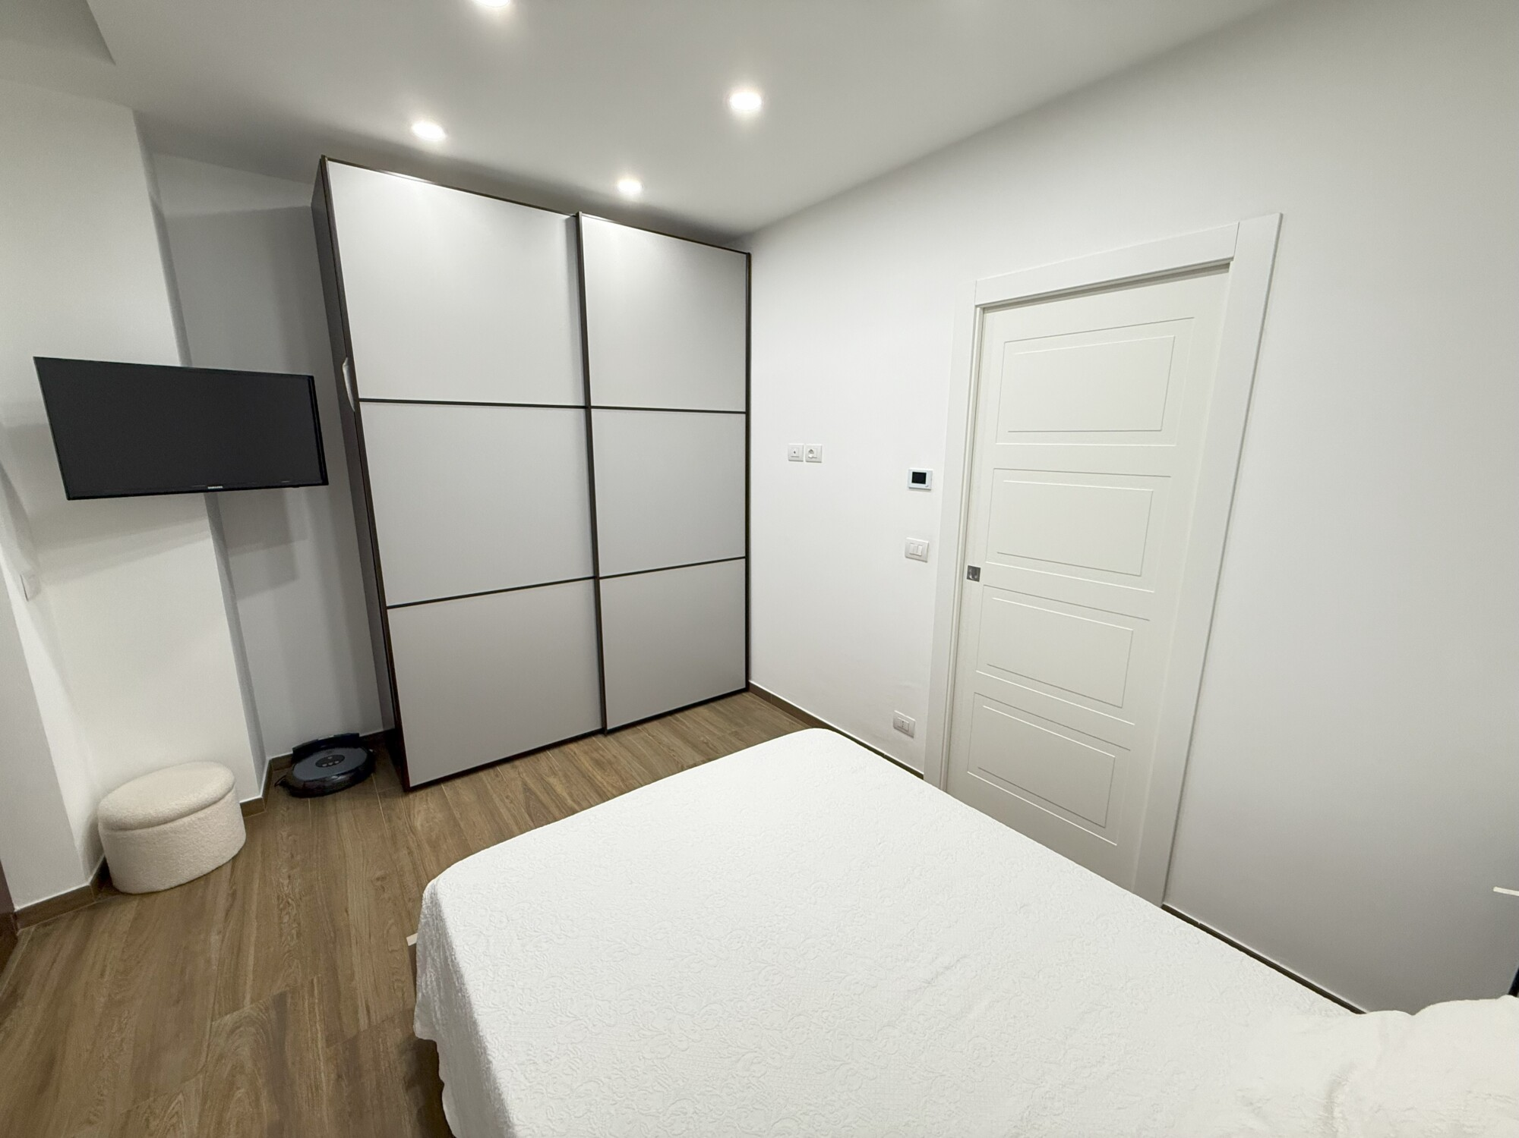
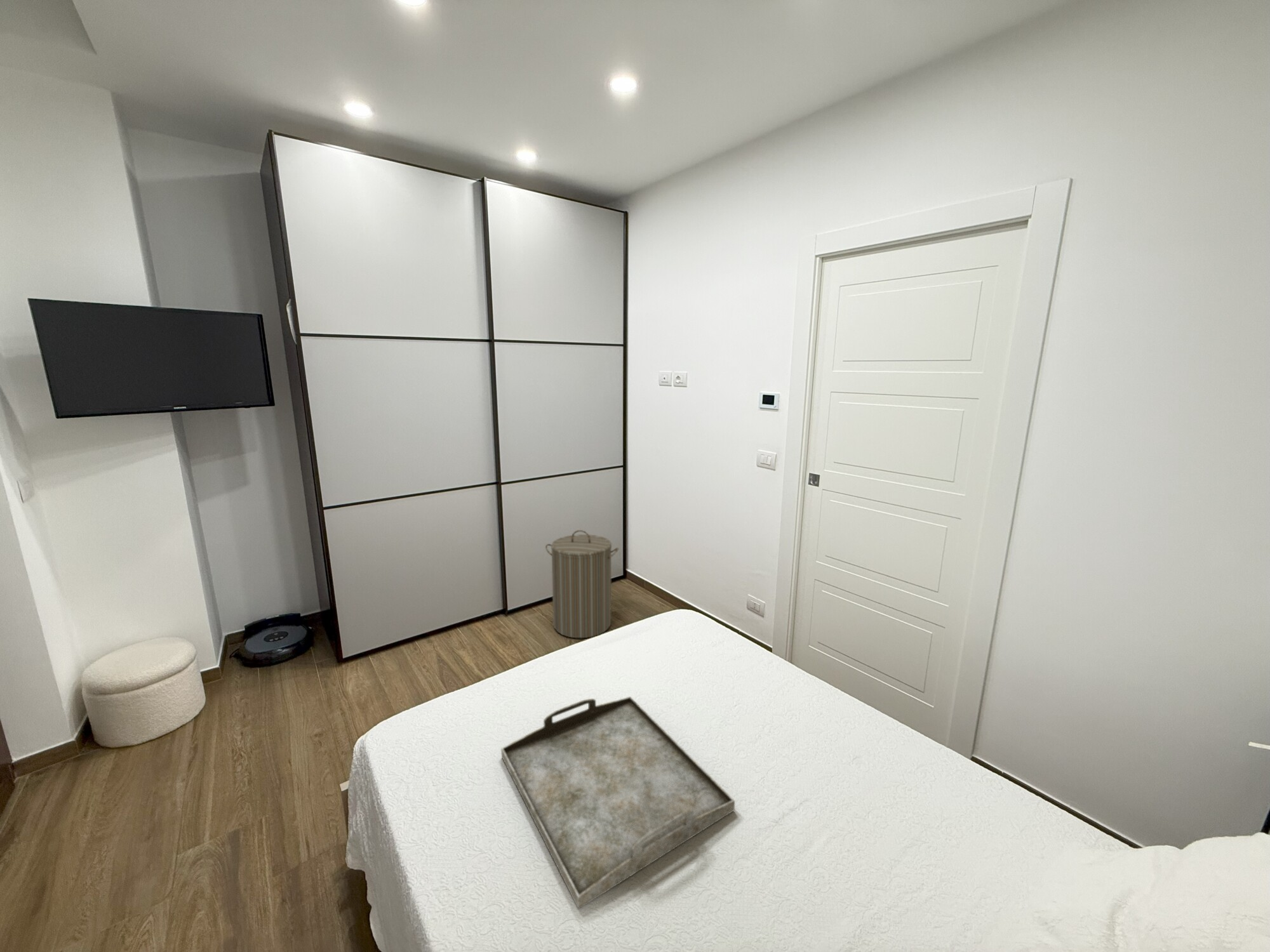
+ laundry hamper [545,529,619,638]
+ serving tray [500,696,735,909]
